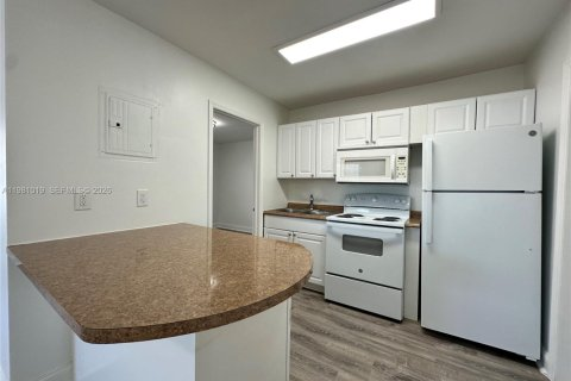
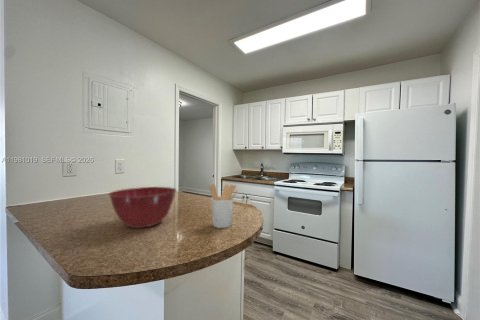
+ mixing bowl [107,186,177,229]
+ utensil holder [209,183,238,229]
